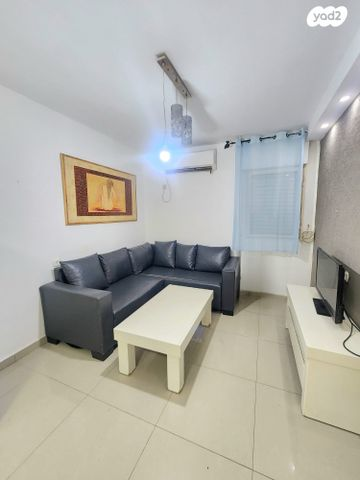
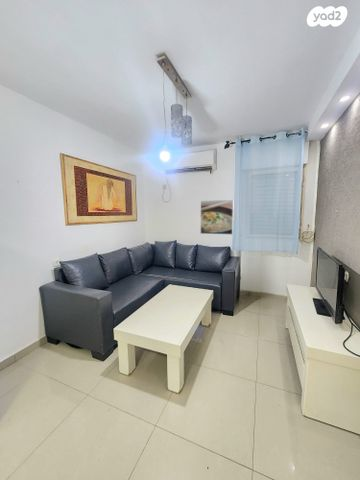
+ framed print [199,199,234,235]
